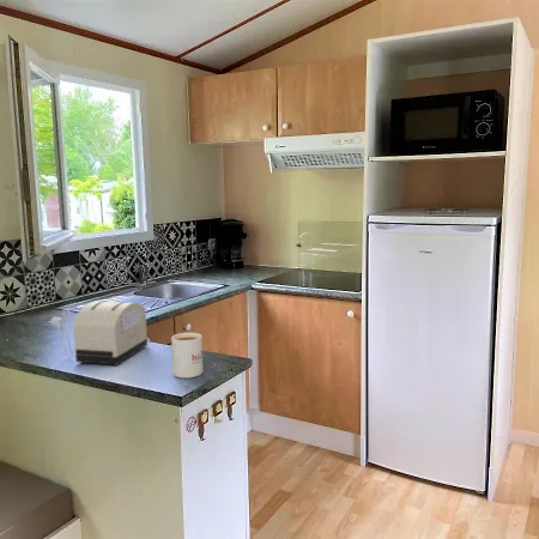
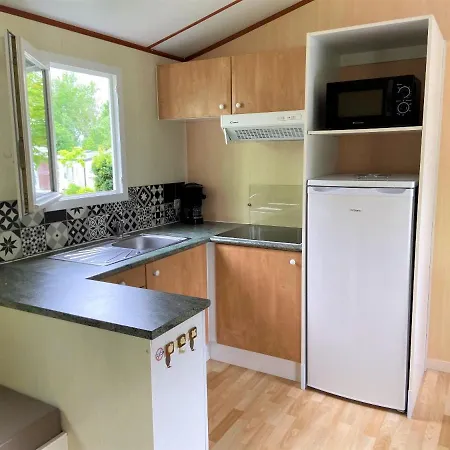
- mug [170,332,204,380]
- toaster [48,301,149,367]
